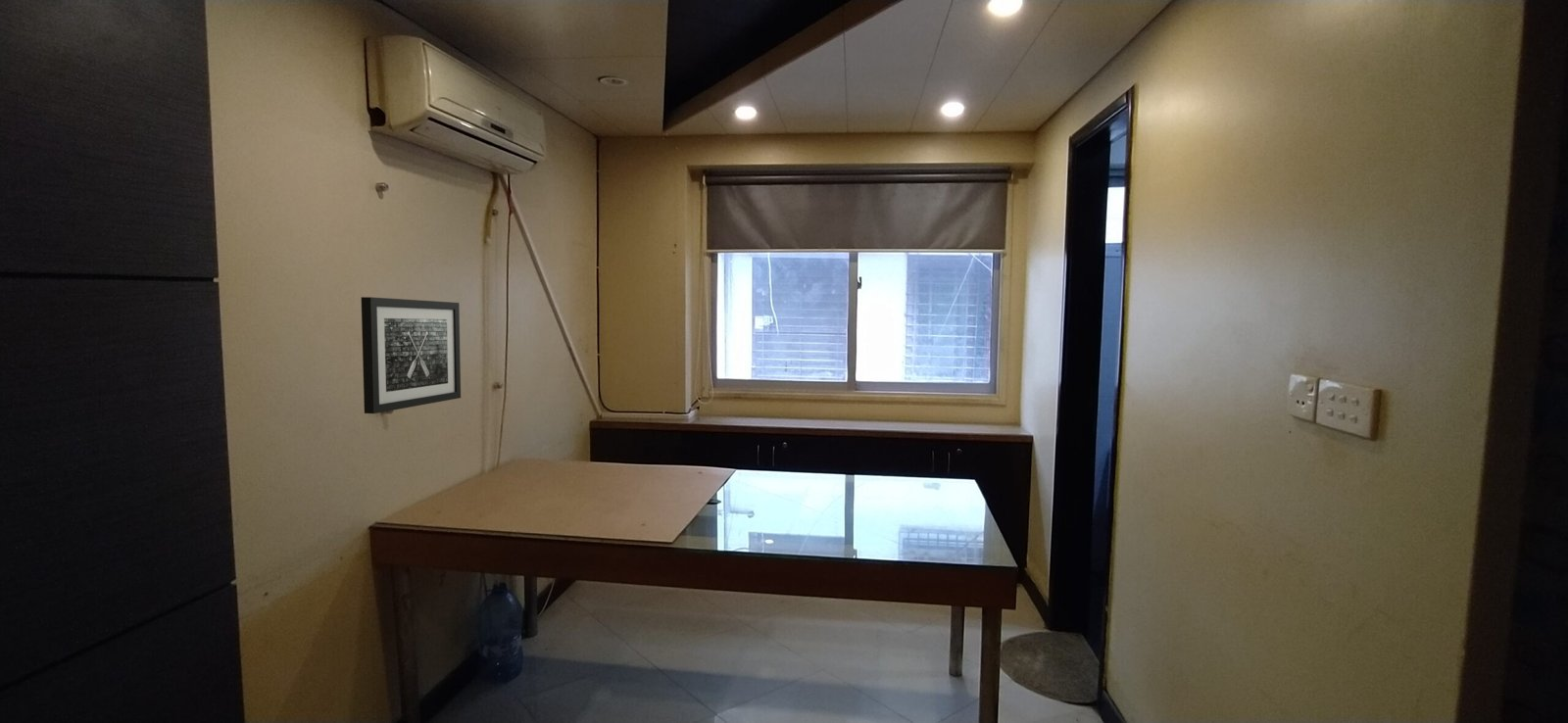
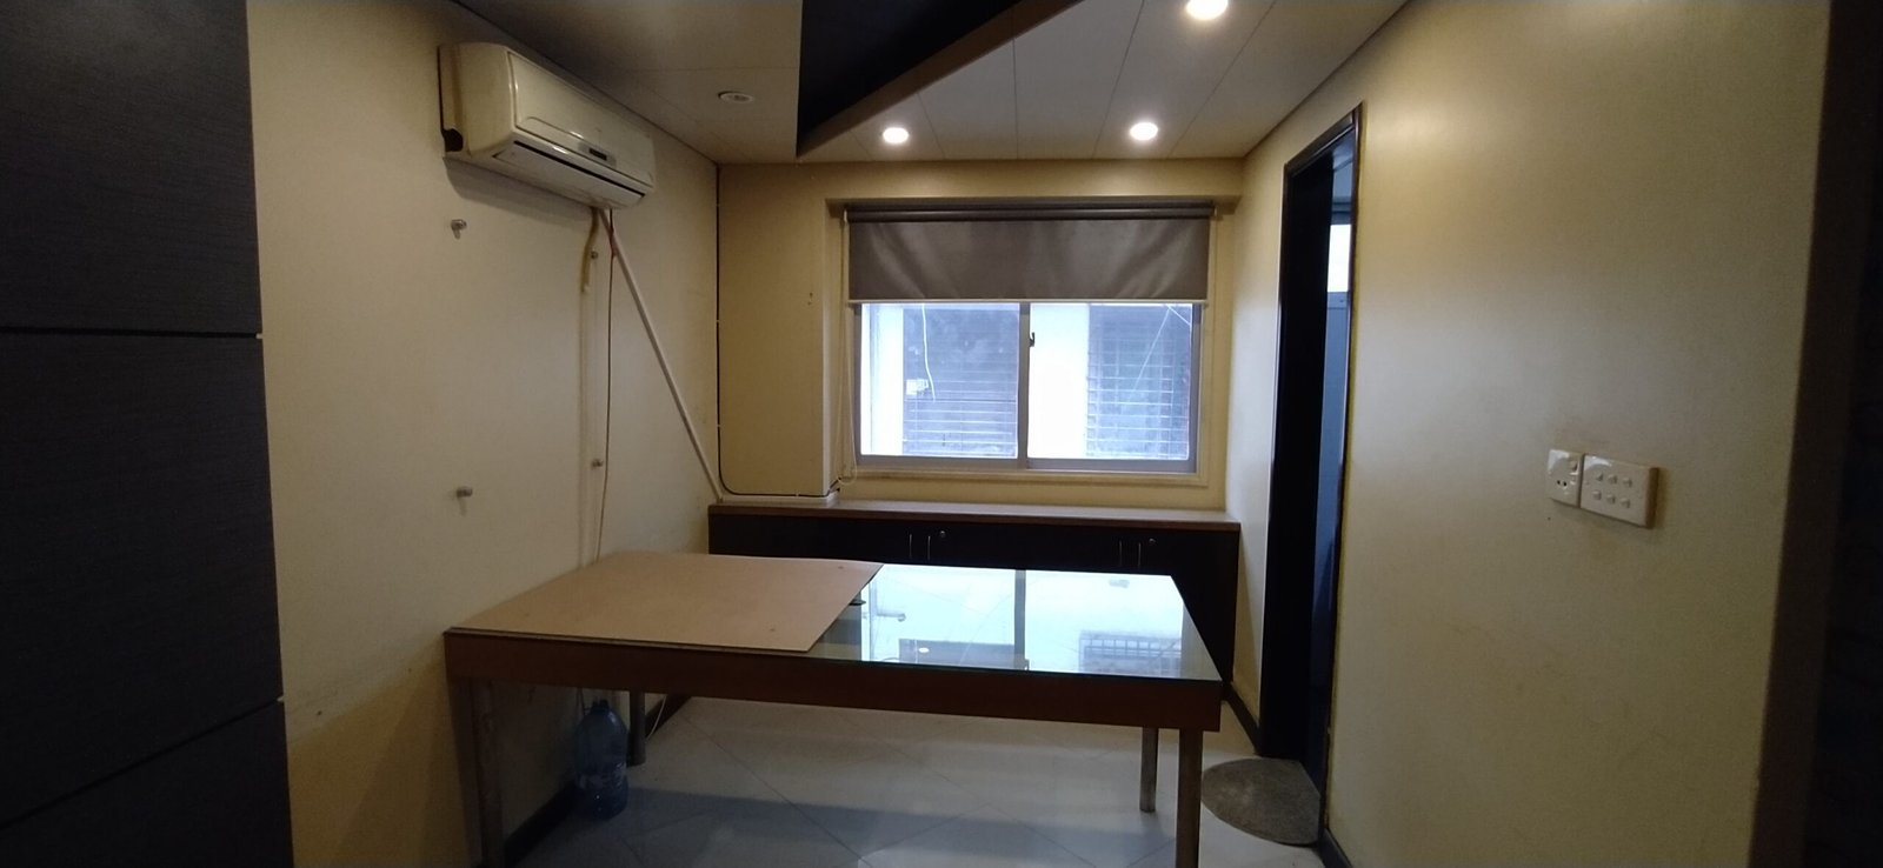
- wall art [361,296,462,414]
